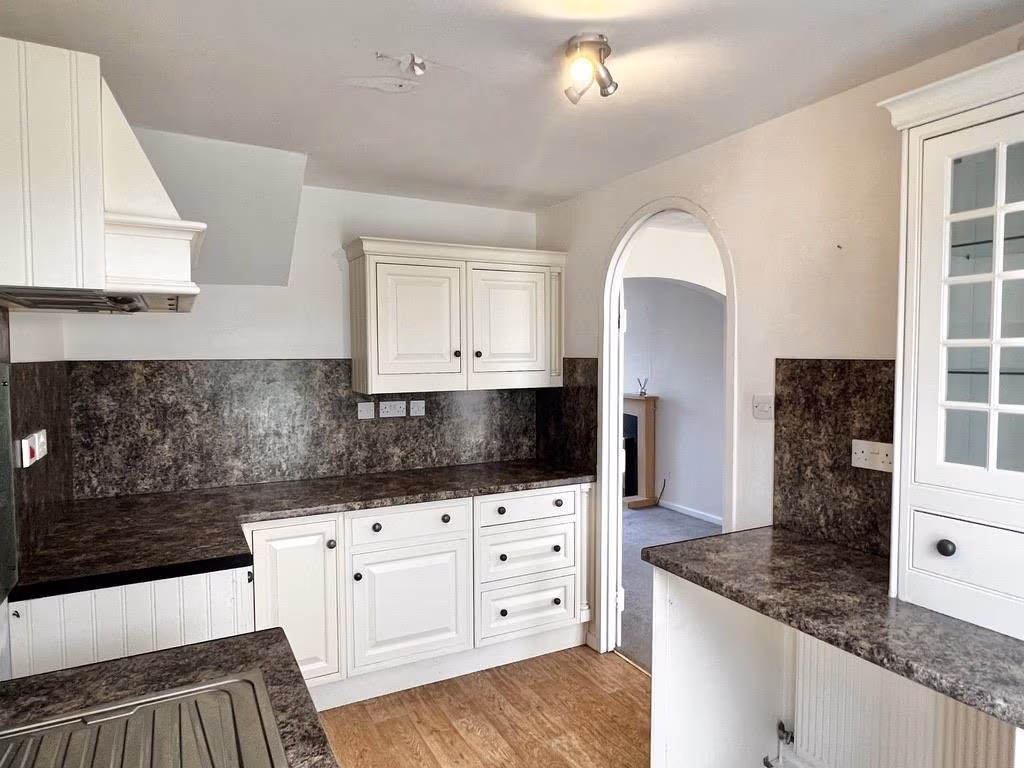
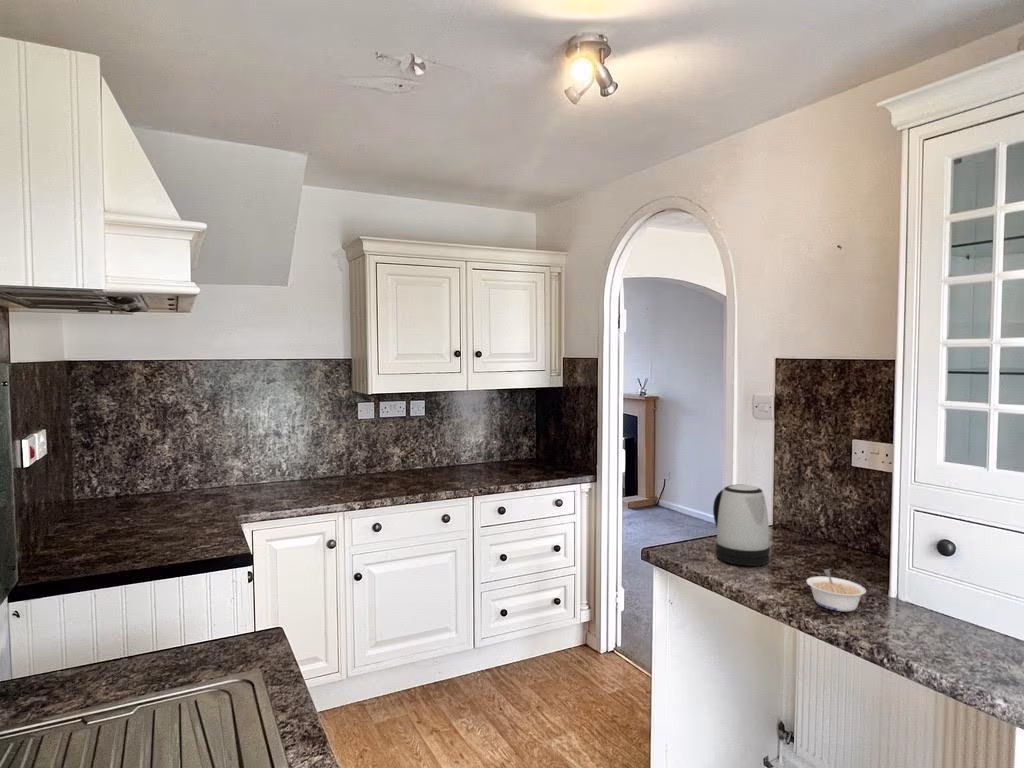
+ legume [805,568,867,612]
+ kettle [712,483,771,567]
